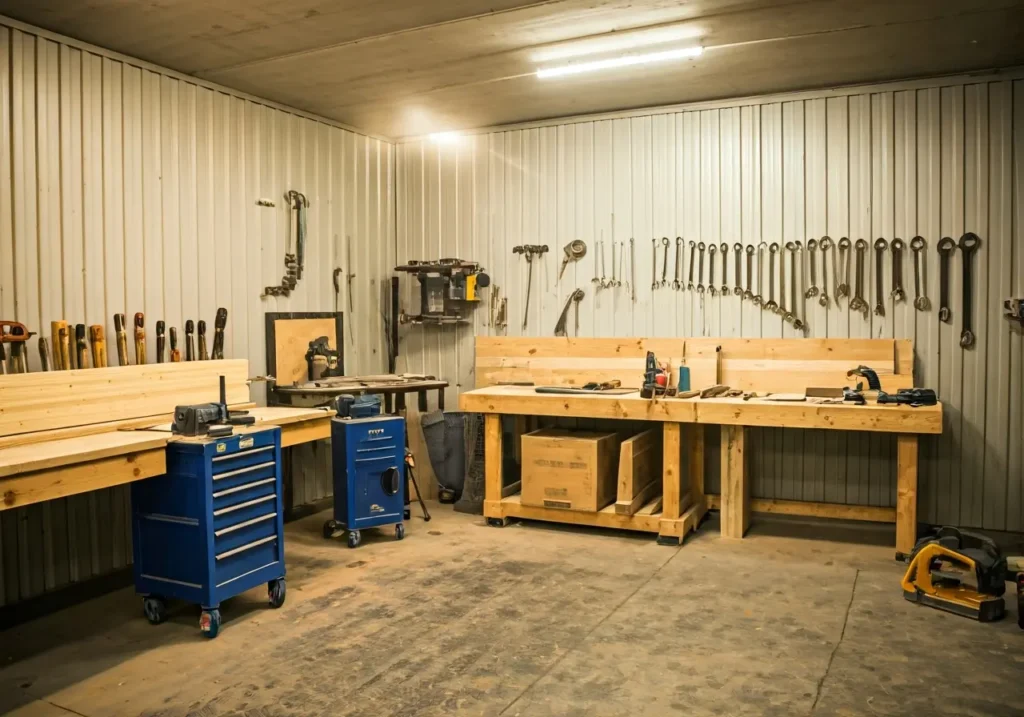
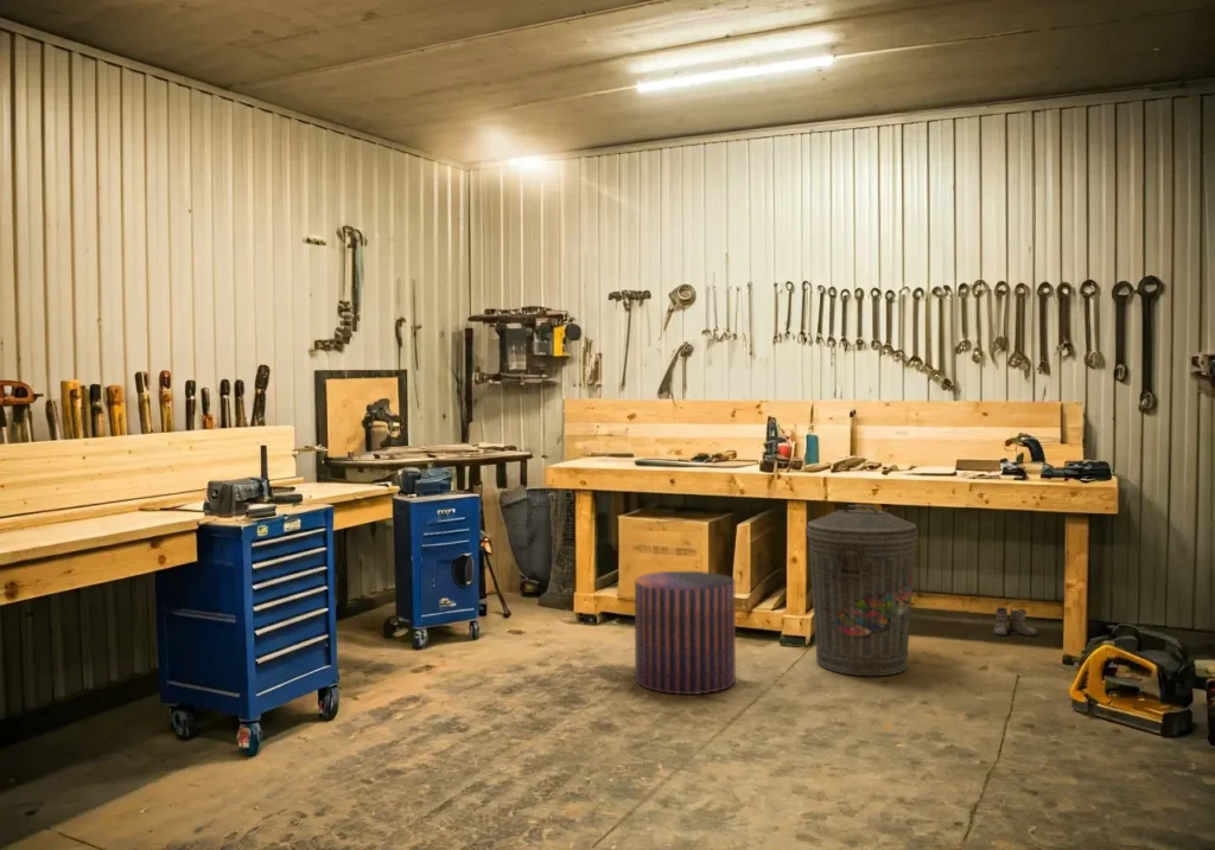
+ boots [991,606,1038,638]
+ stool [634,570,737,696]
+ trash can [806,504,920,677]
